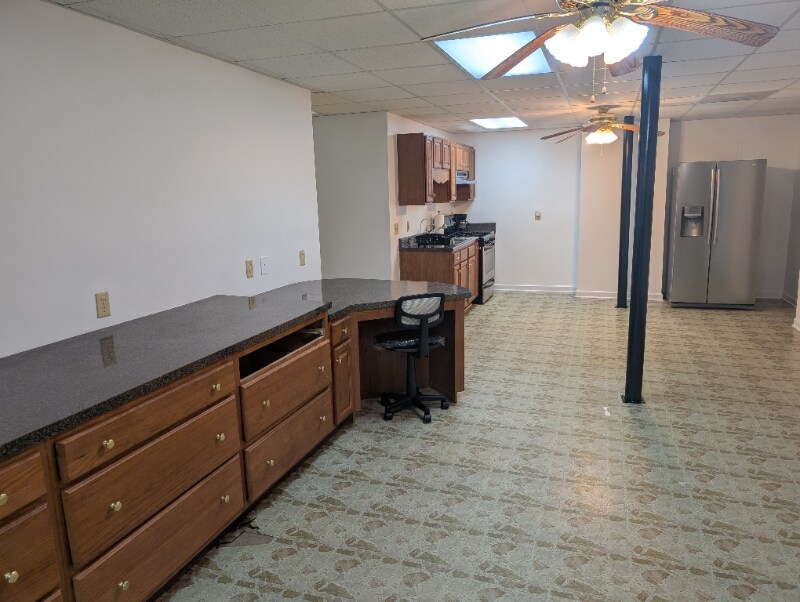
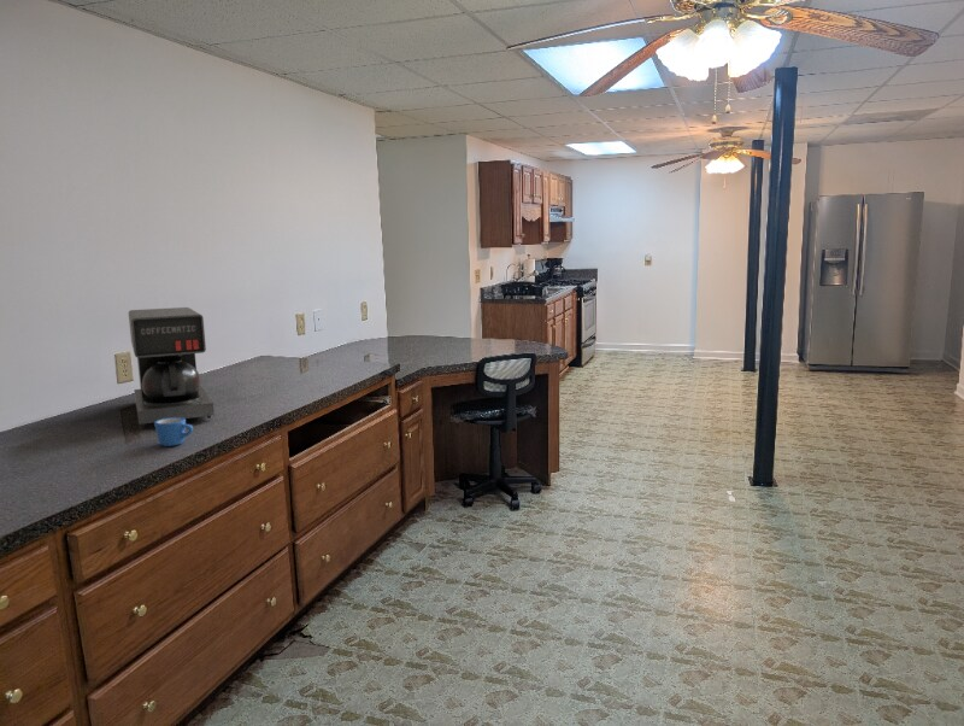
+ mug [153,417,194,447]
+ coffee maker [128,306,216,428]
